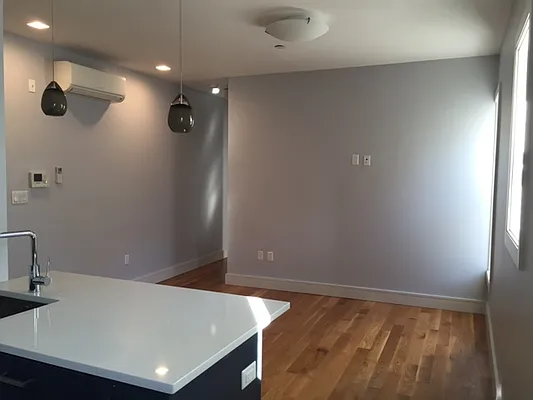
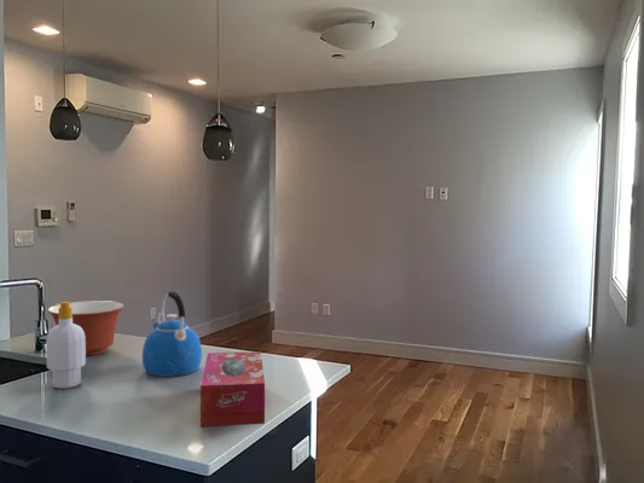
+ mixing bowl [46,299,126,356]
+ tissue box [199,350,266,427]
+ kettle [141,290,203,378]
+ soap bottle [45,301,87,390]
